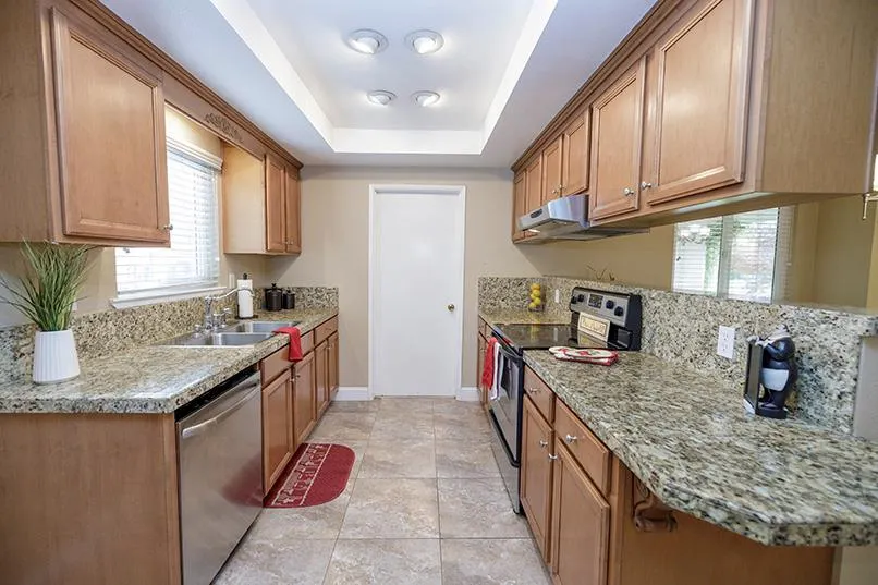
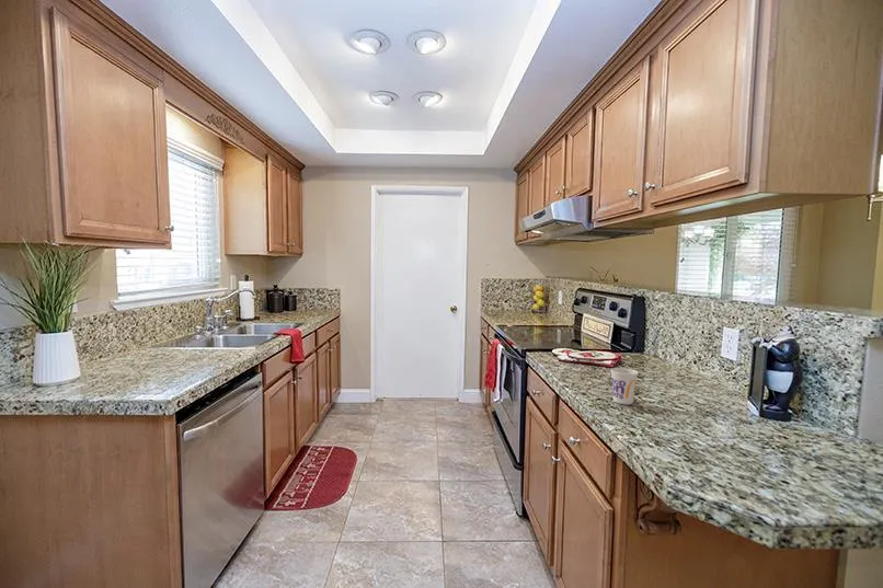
+ cup [610,367,640,405]
